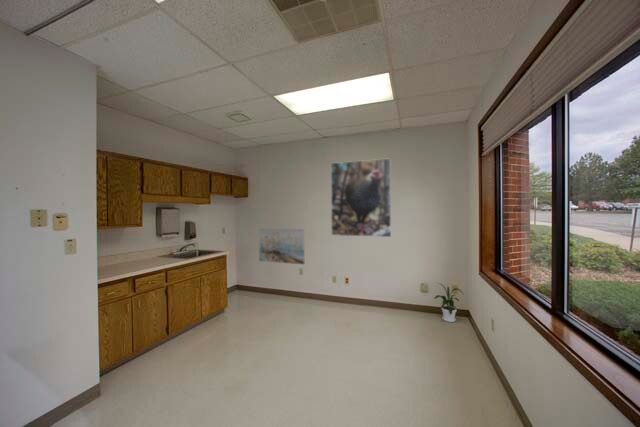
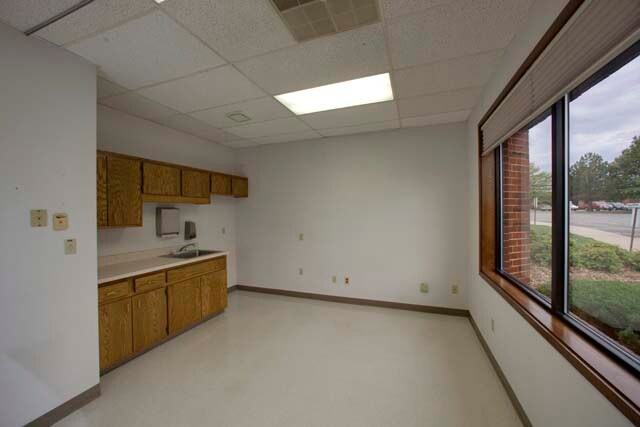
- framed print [330,157,392,238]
- wall art [258,227,305,265]
- house plant [433,281,464,323]
